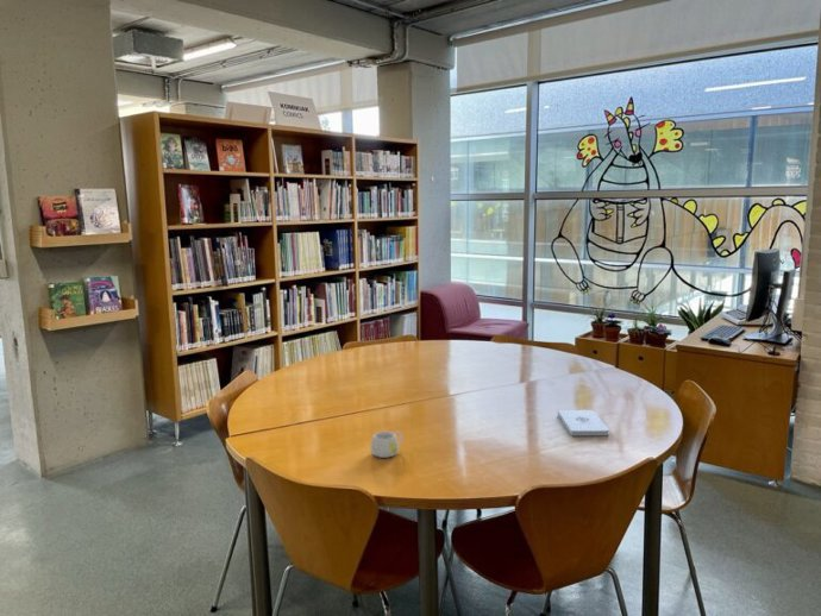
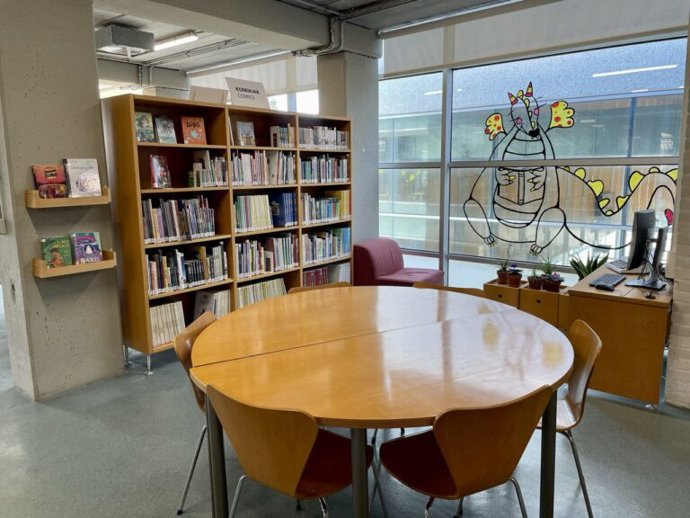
- mug [370,430,403,459]
- notepad [557,409,610,436]
